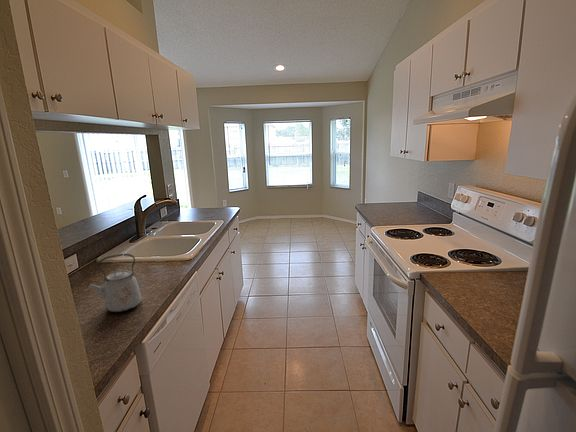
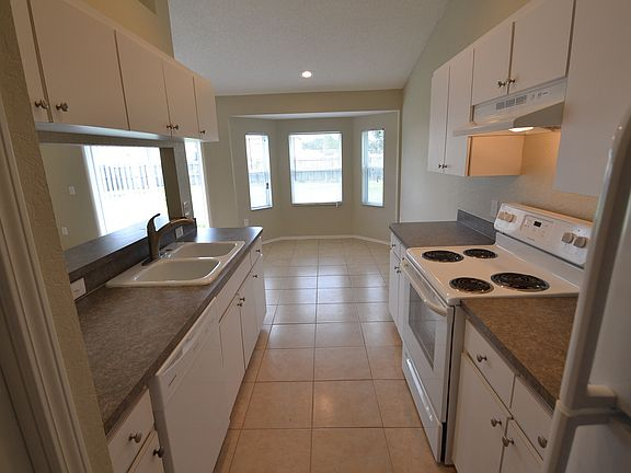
- kettle [85,253,143,313]
